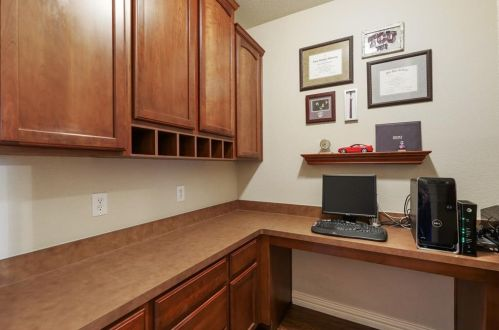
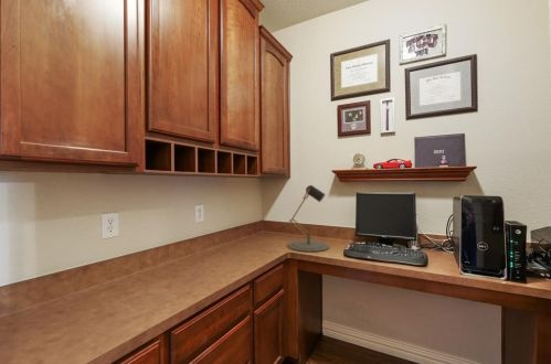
+ desk lamp [287,184,330,253]
